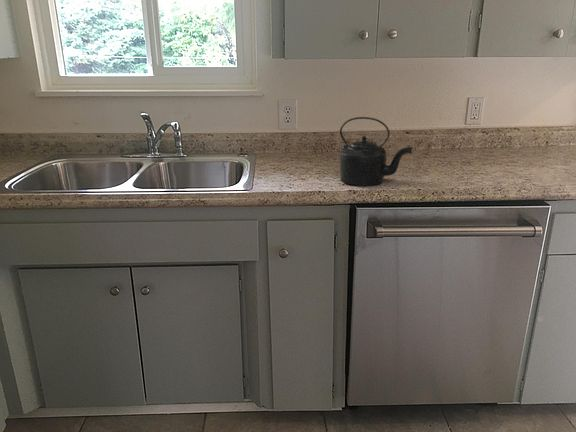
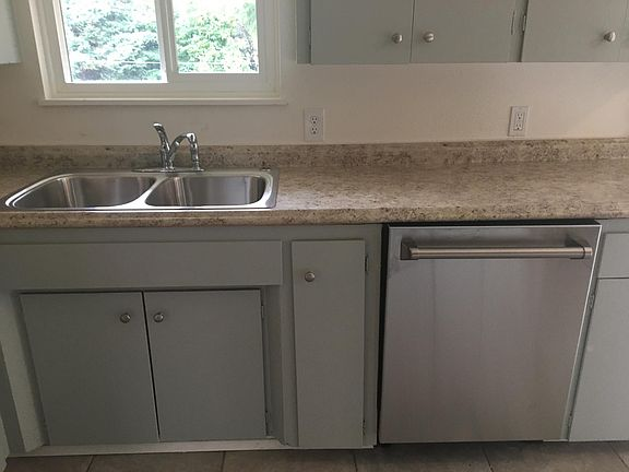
- kettle [339,116,414,187]
